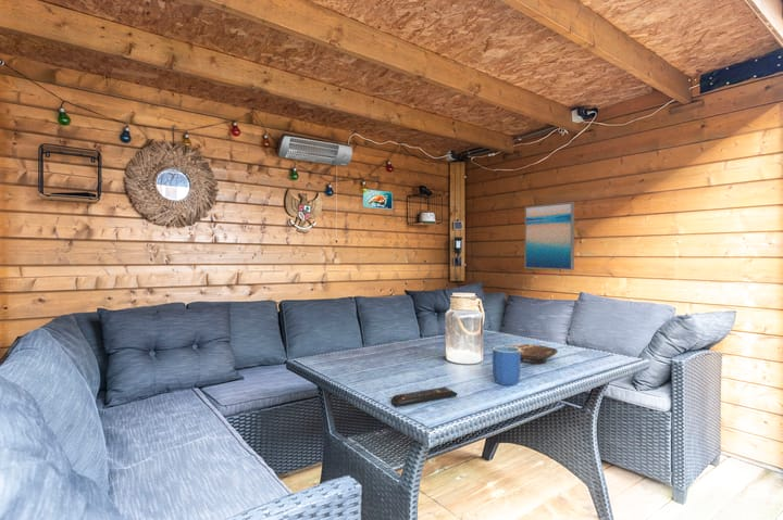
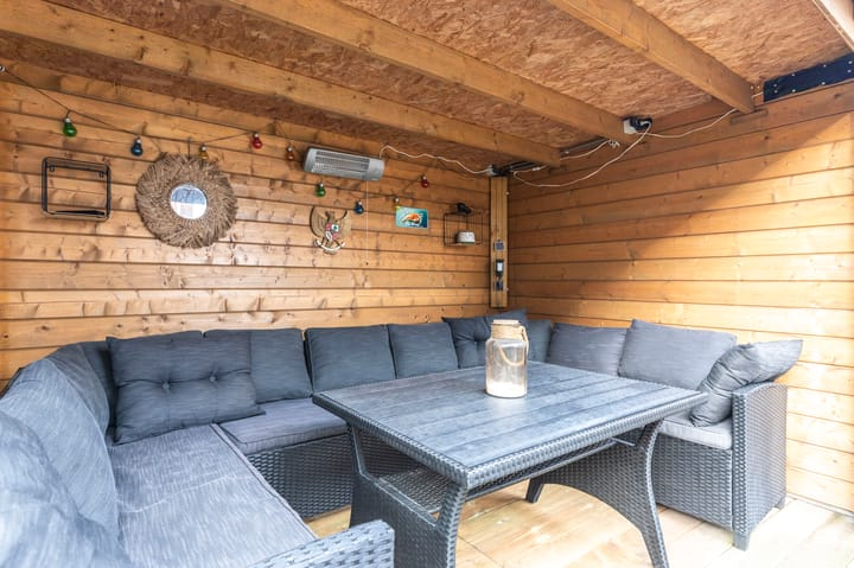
- remote control [390,386,458,408]
- bowl [511,343,559,365]
- mug [492,345,521,386]
- wall art [524,201,575,271]
